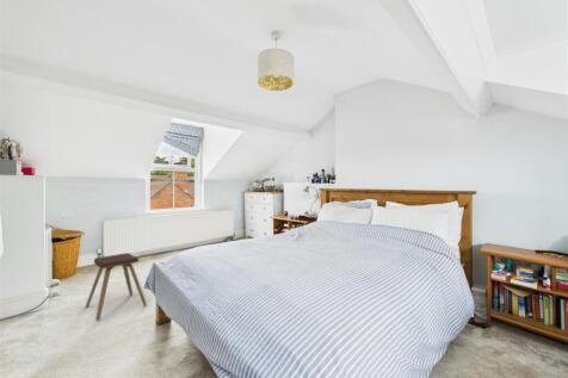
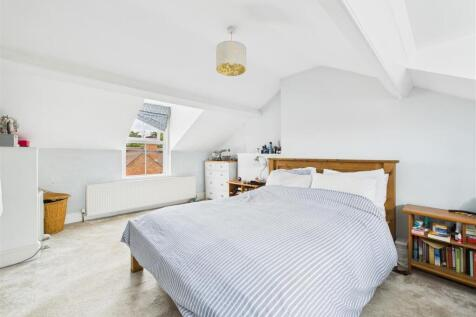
- music stool [85,252,148,322]
